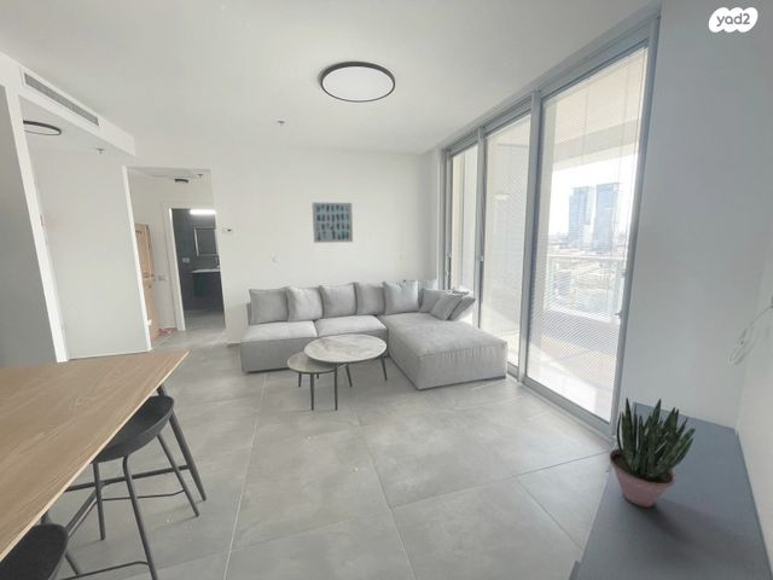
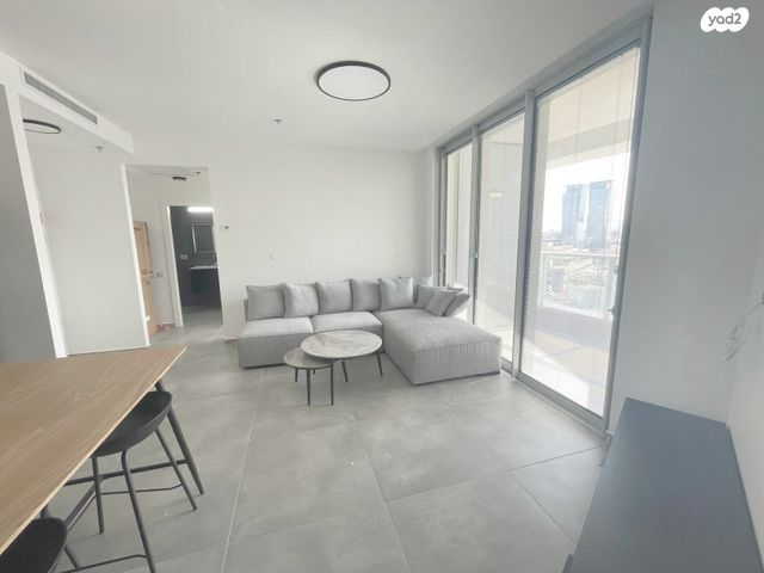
- wall art [310,202,354,244]
- potted plant [609,396,697,509]
